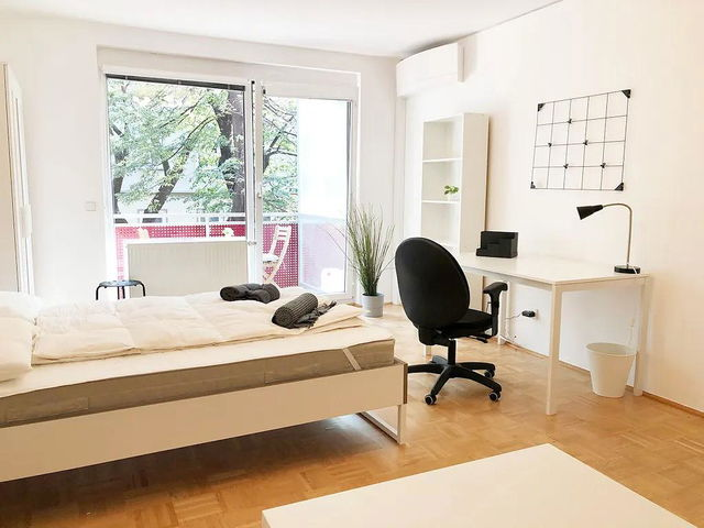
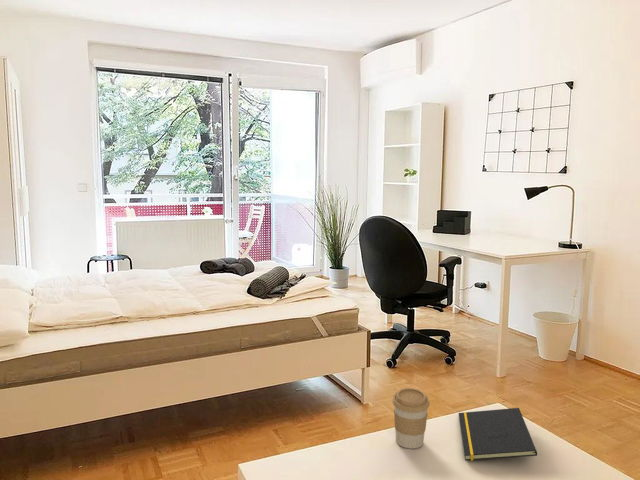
+ coffee cup [391,387,431,449]
+ notepad [458,407,538,462]
